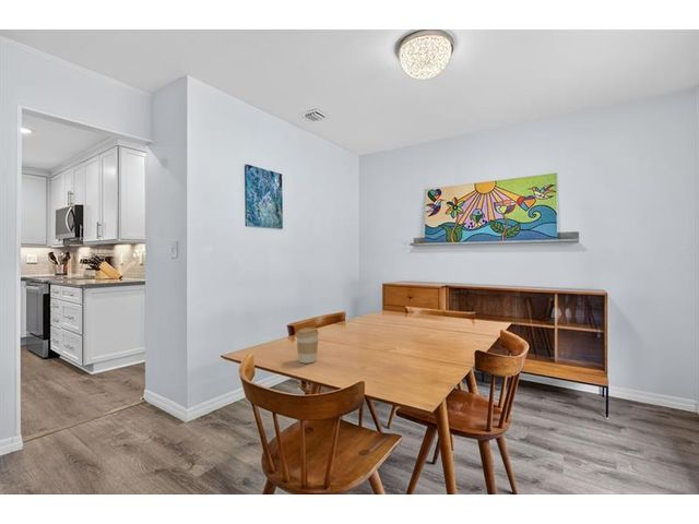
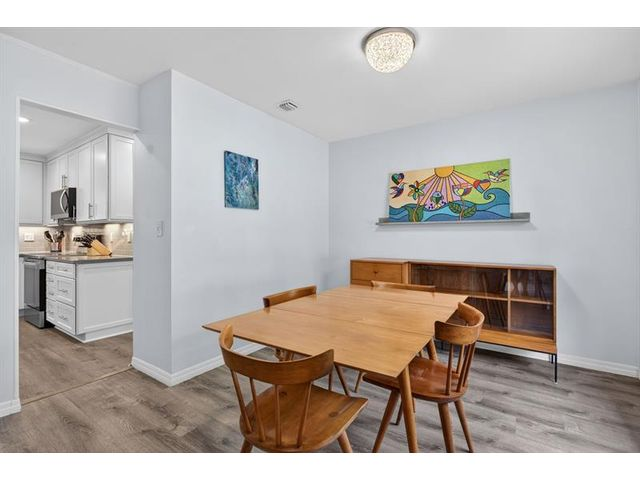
- coffee cup [295,326,320,365]
